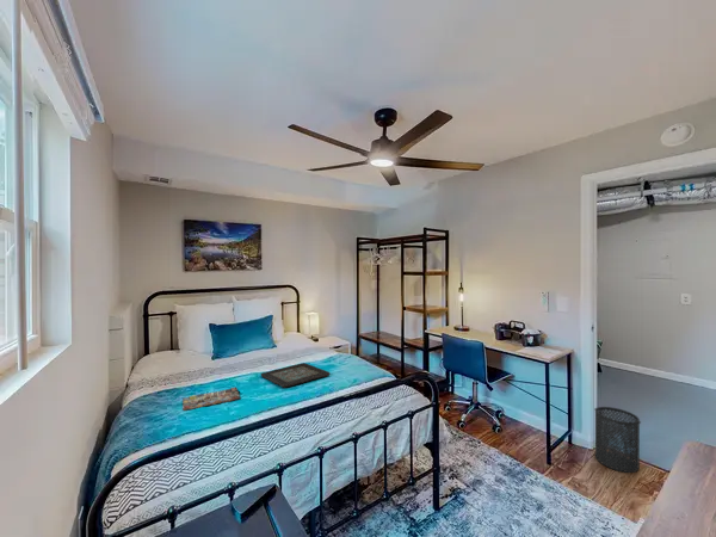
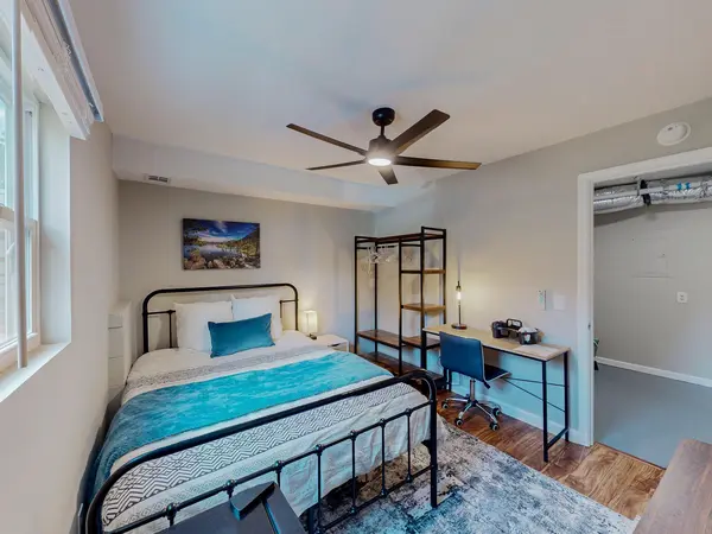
- trash can [593,406,642,474]
- decorative tray [260,362,331,389]
- magazine [181,387,241,412]
